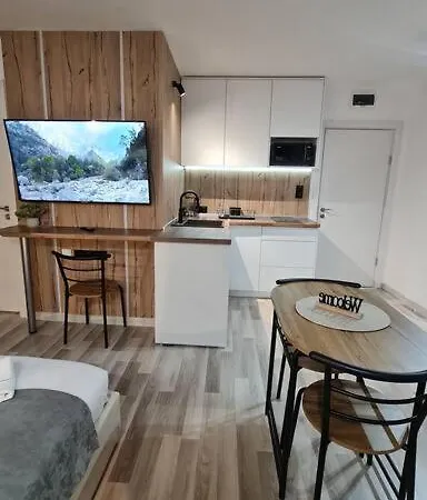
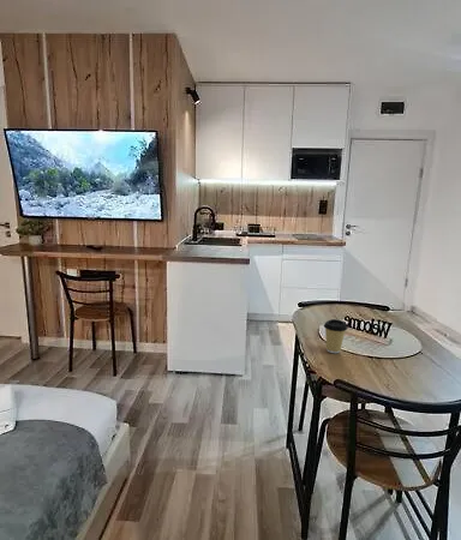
+ coffee cup [323,318,348,354]
